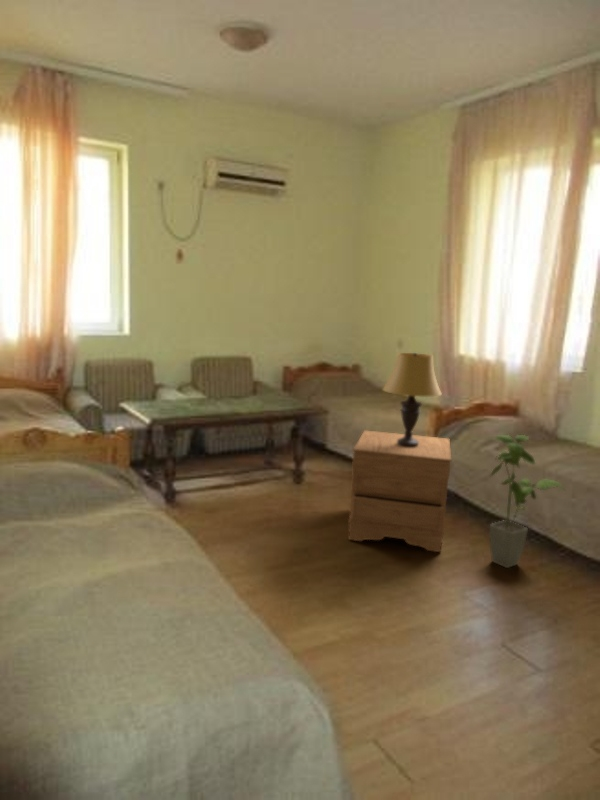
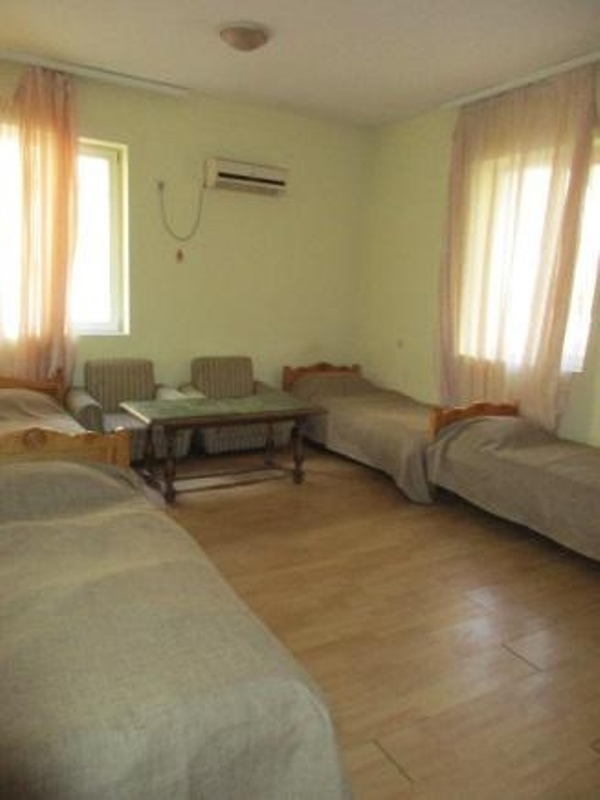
- house plant [488,434,568,569]
- nightstand [347,429,452,553]
- table lamp [382,352,443,447]
